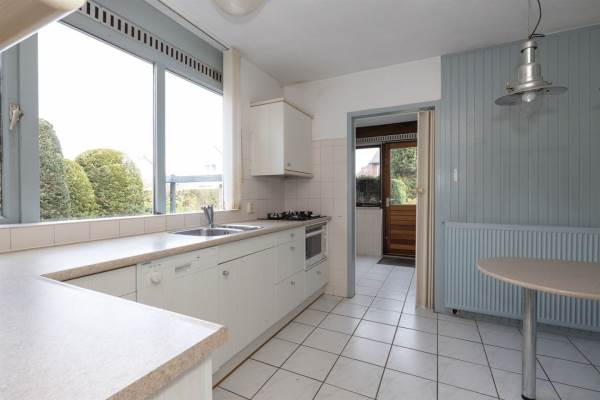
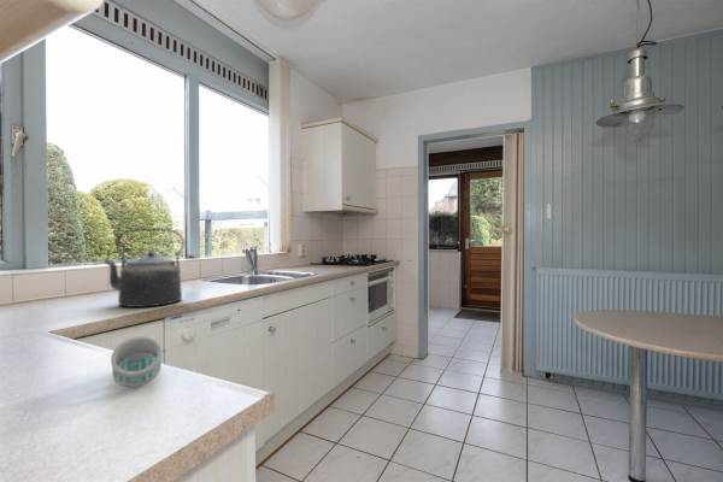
+ napkin ring [110,335,163,389]
+ kettle [102,228,186,308]
